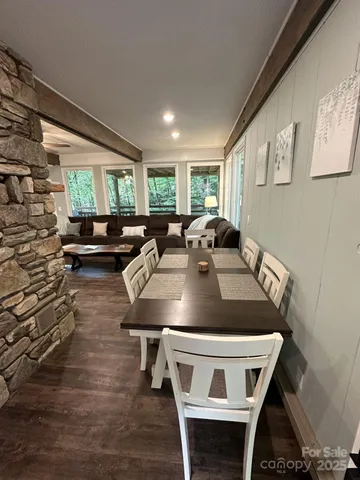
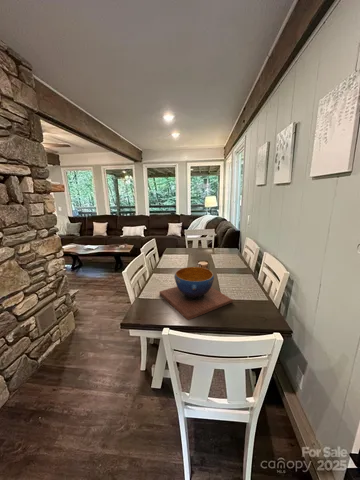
+ decorative bowl [159,266,234,321]
